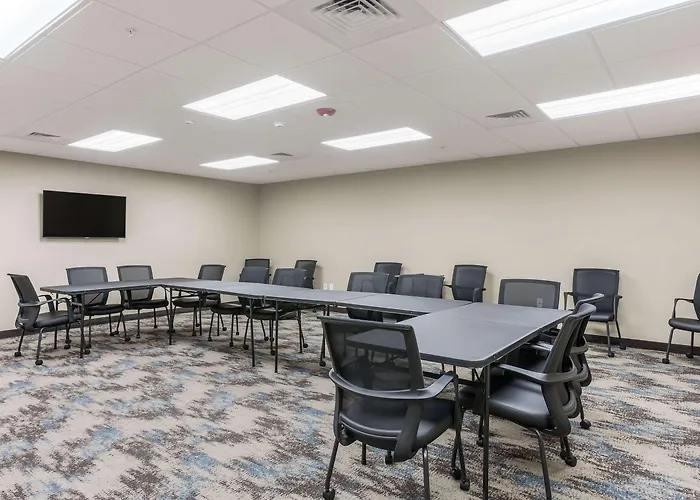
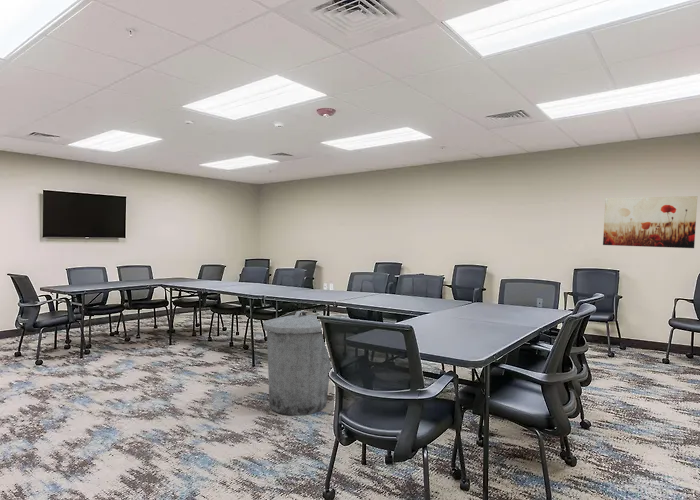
+ trash can [262,310,332,417]
+ wall art [602,195,698,249]
